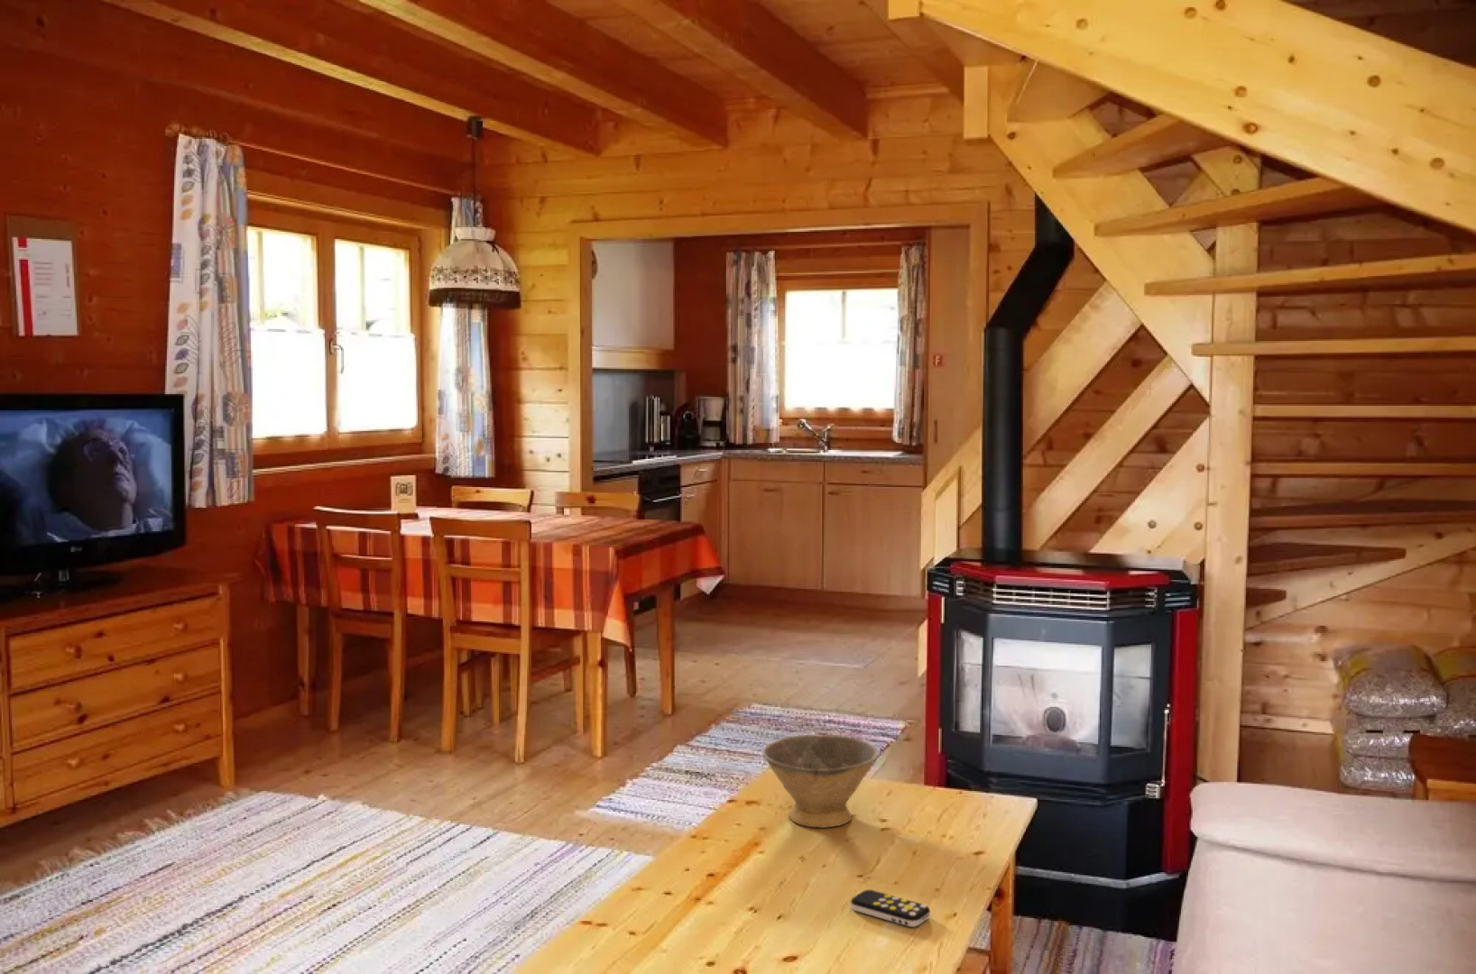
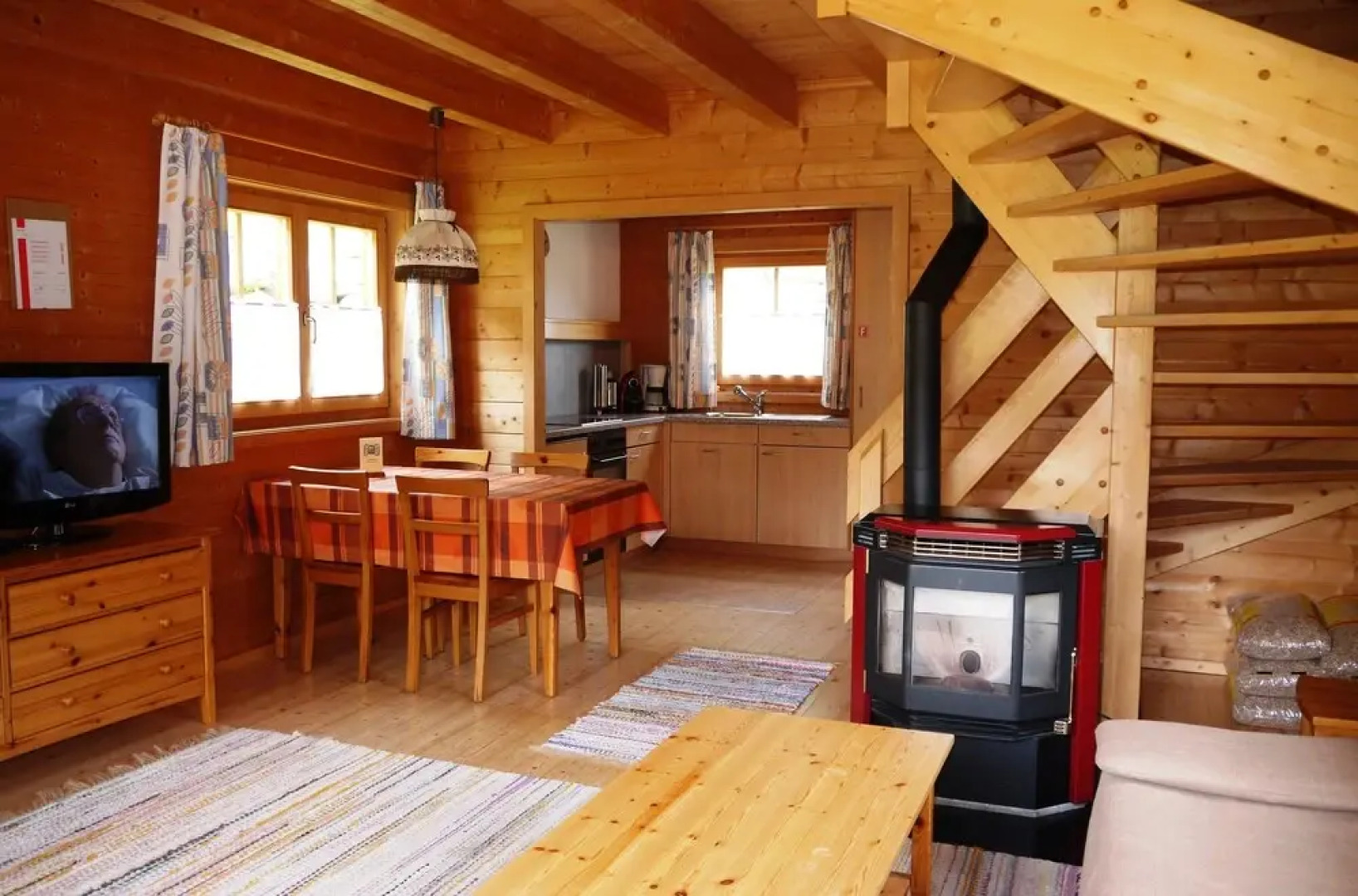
- remote control [850,889,931,928]
- bowl [762,734,878,828]
